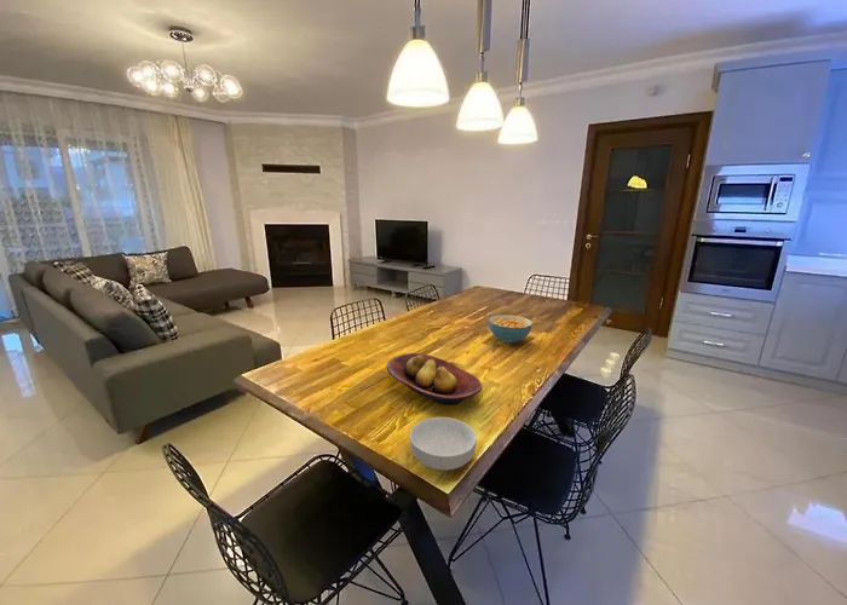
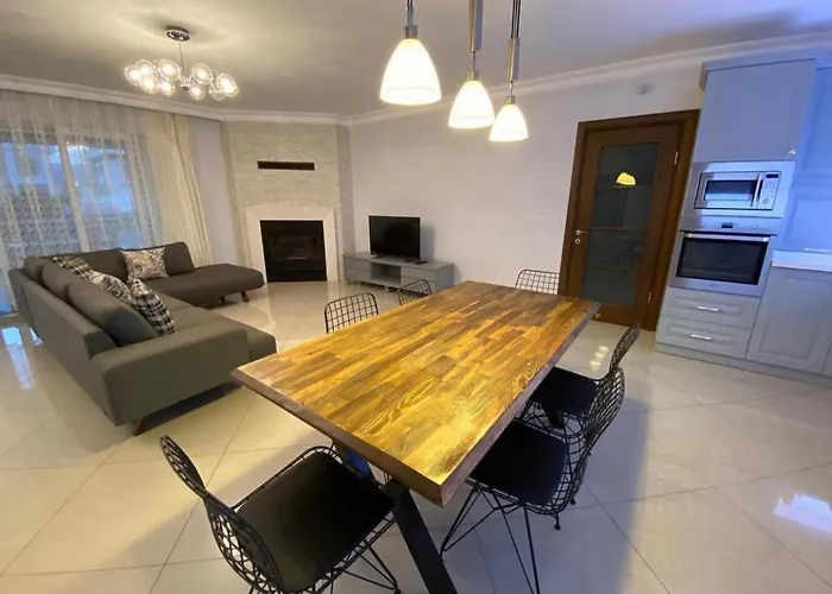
- cereal bowl [488,313,534,345]
- fruit bowl [386,352,484,407]
- cereal bowl [409,416,478,471]
